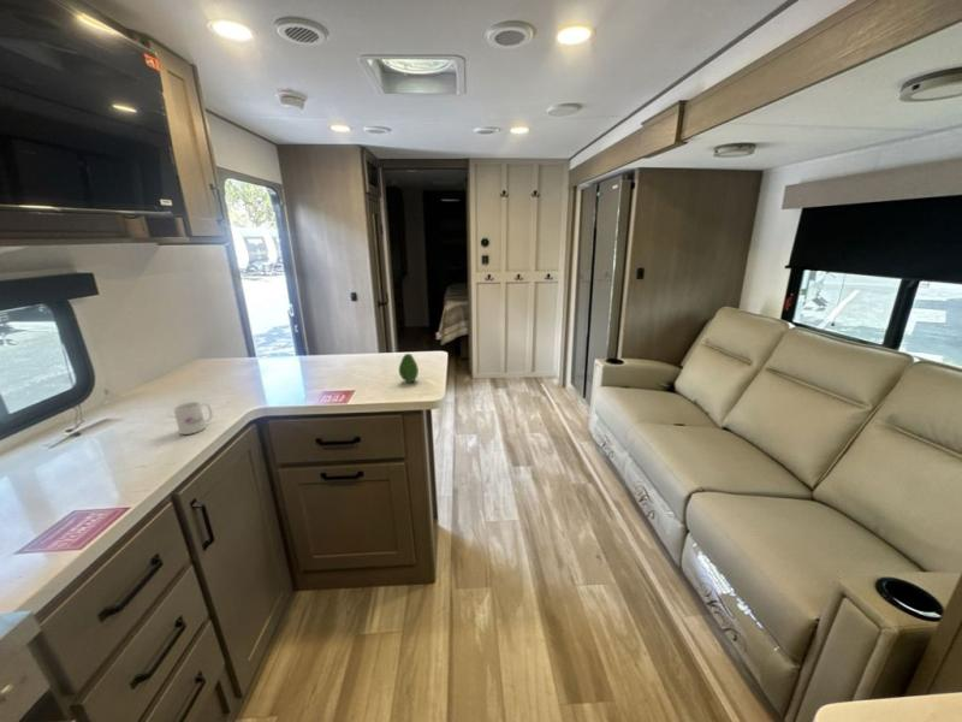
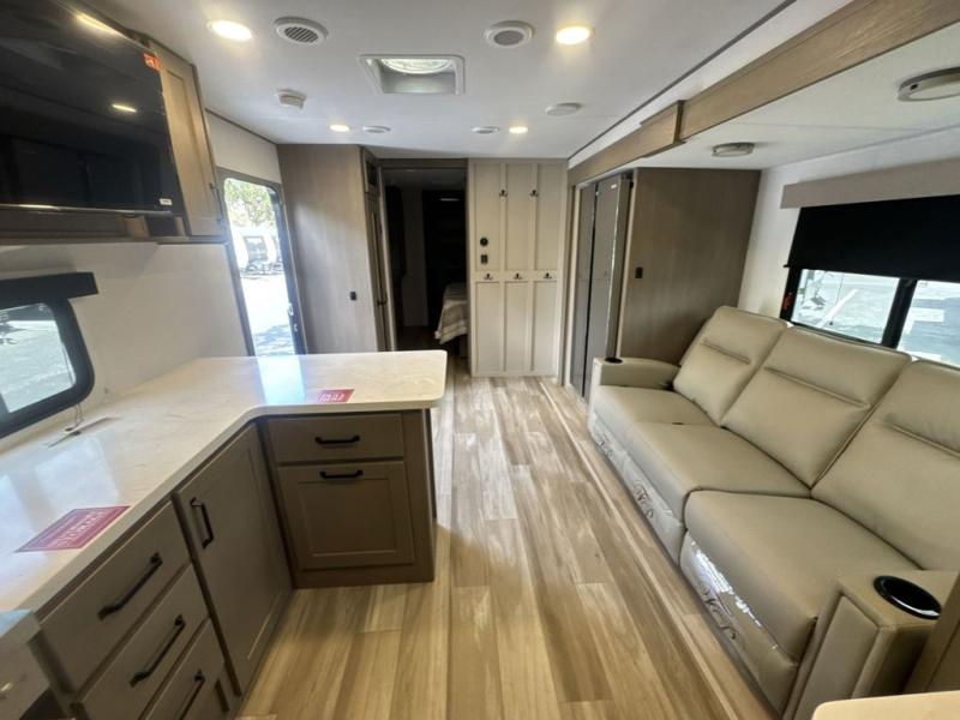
- mug [172,401,214,436]
- fruit [398,353,420,384]
